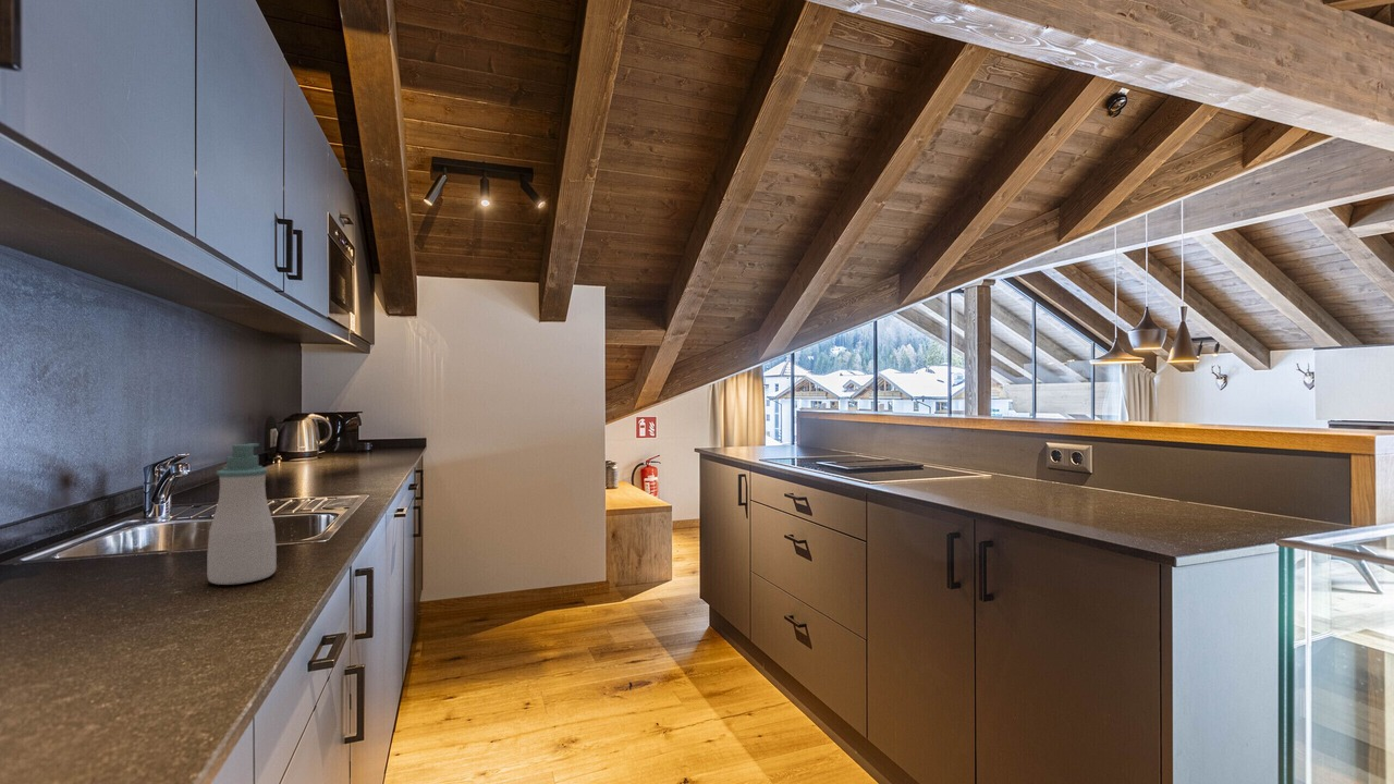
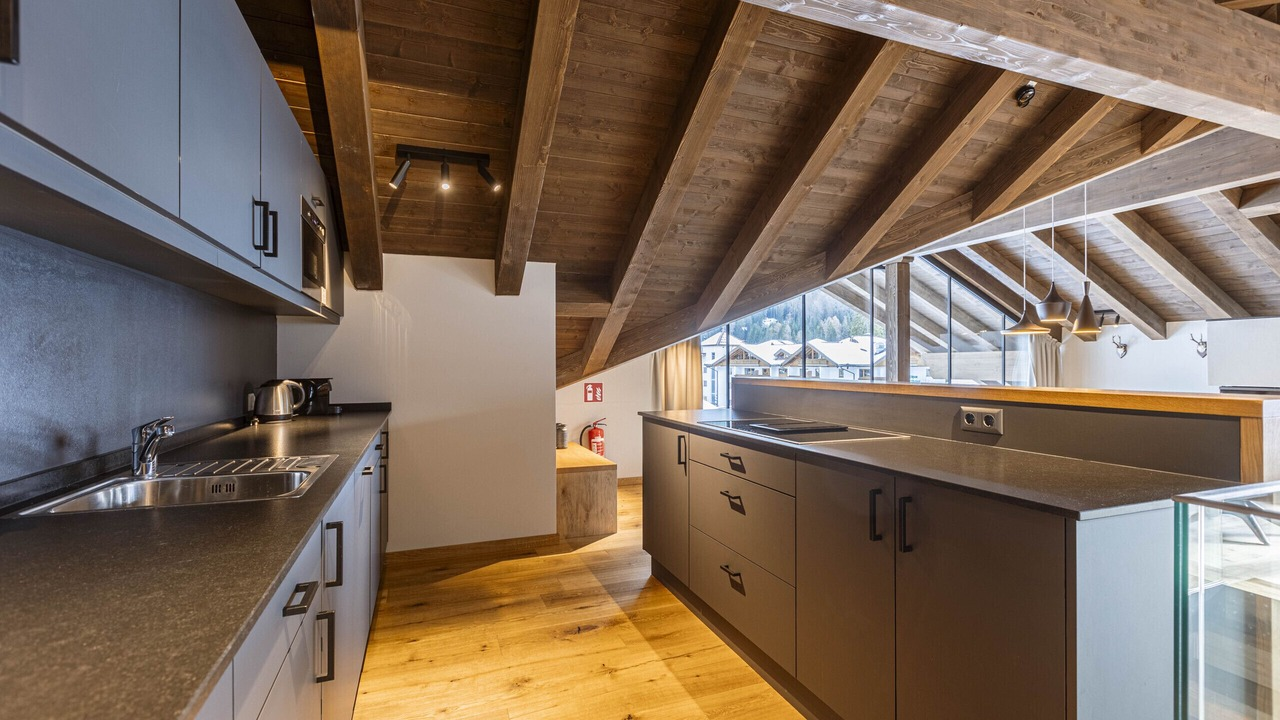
- soap bottle [206,442,278,586]
